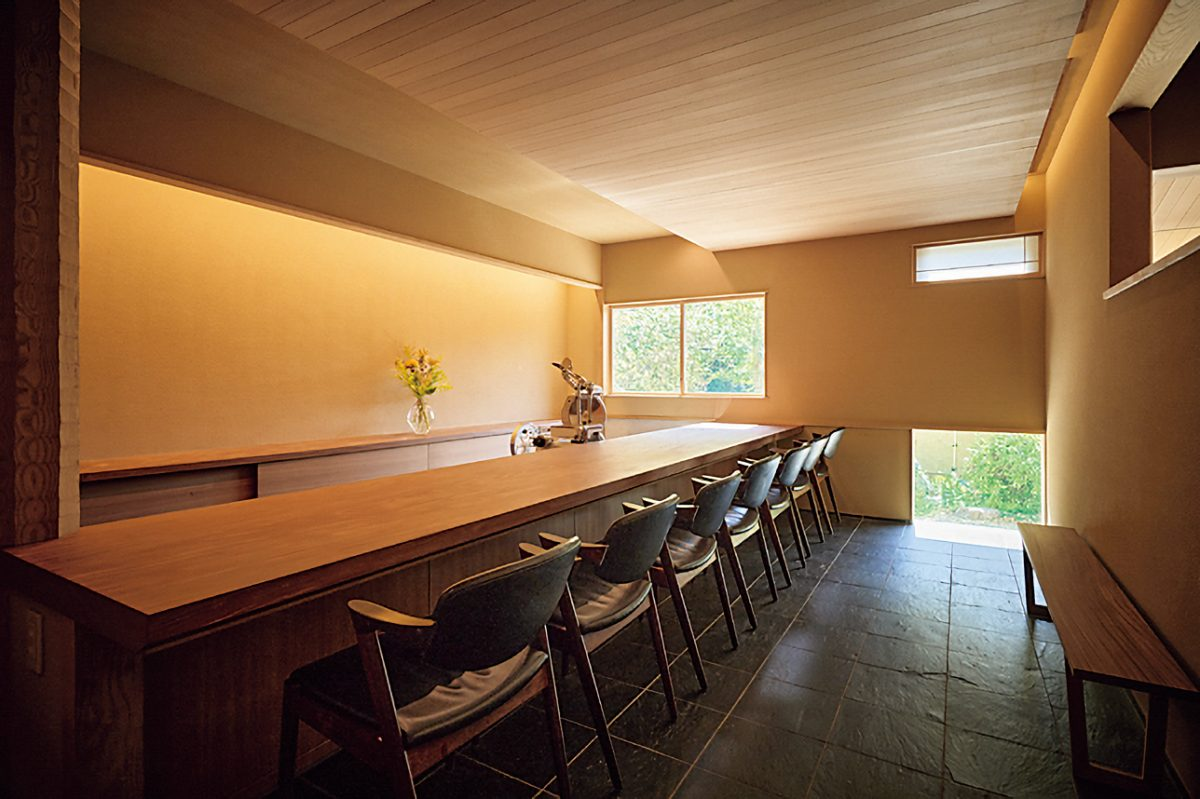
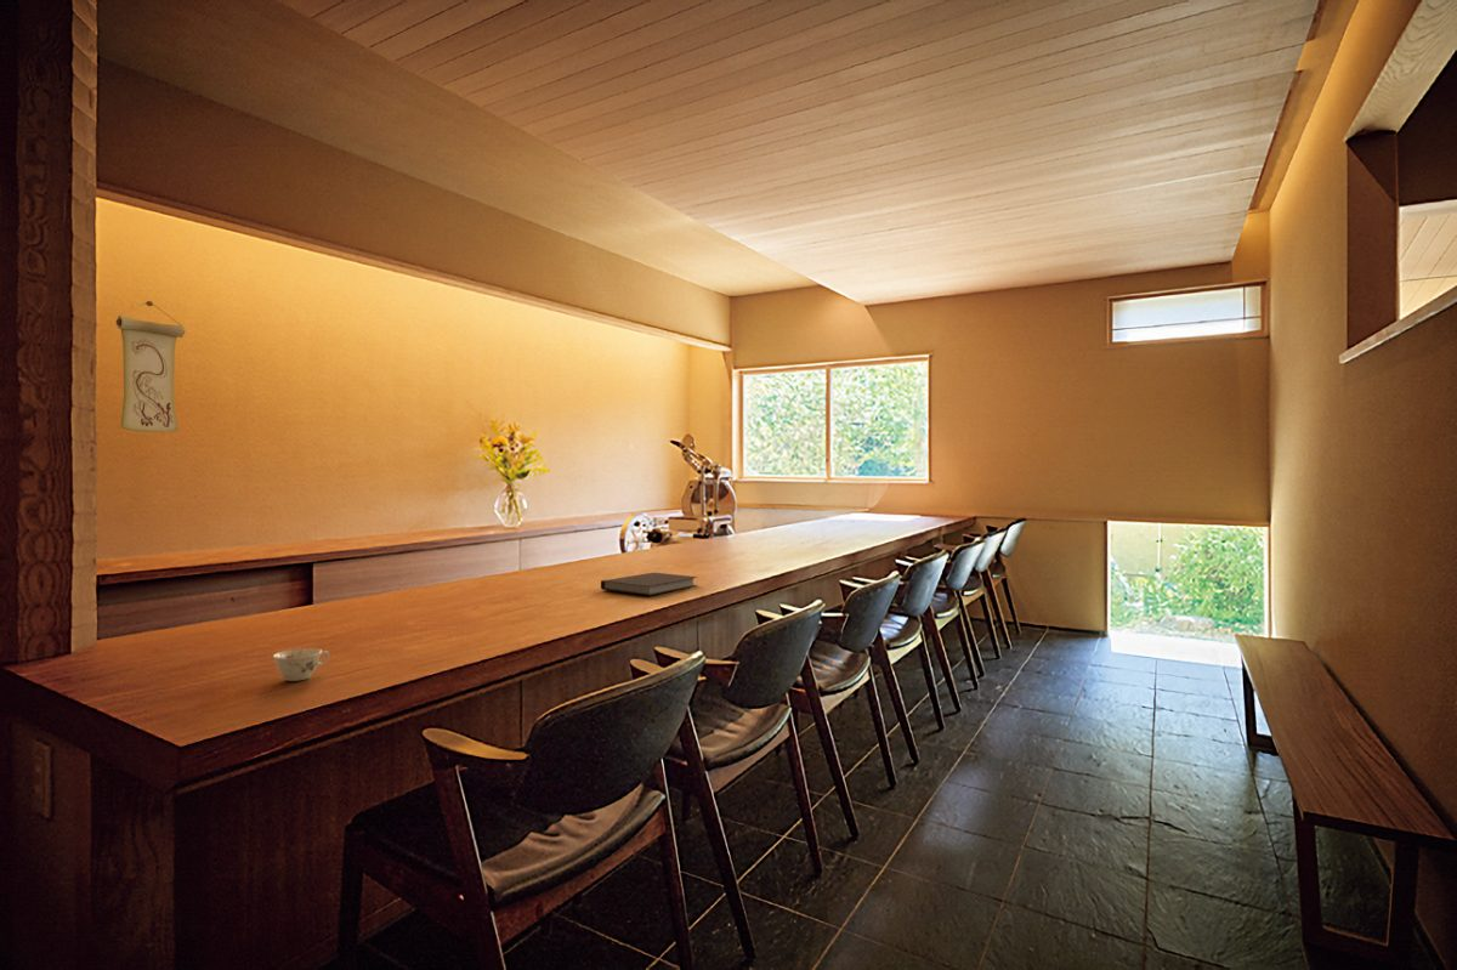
+ wall scroll [115,300,186,433]
+ notebook [600,572,699,597]
+ teacup [272,647,330,682]
